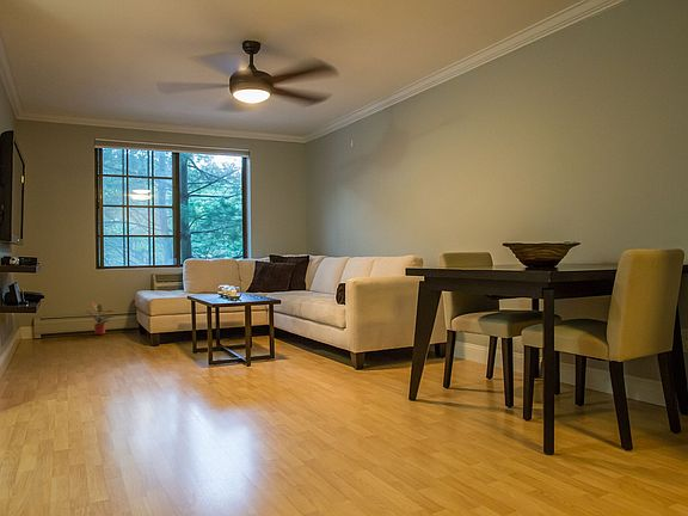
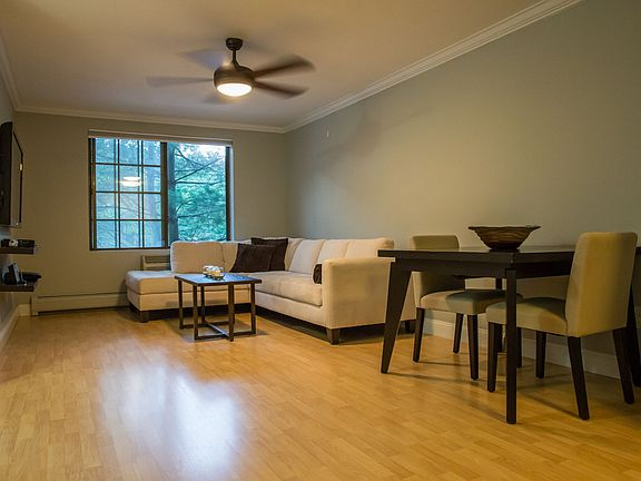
- potted plant [85,301,115,336]
